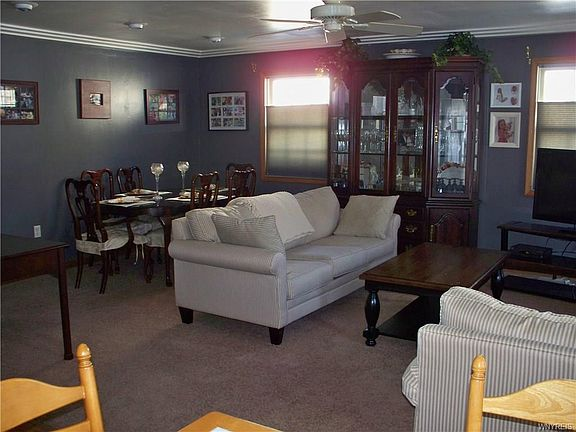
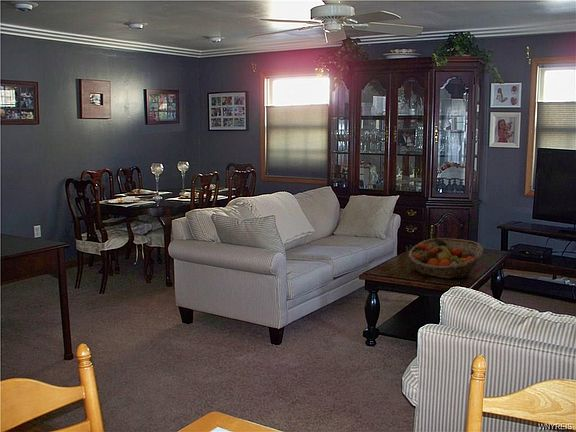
+ fruit basket [407,237,484,280]
